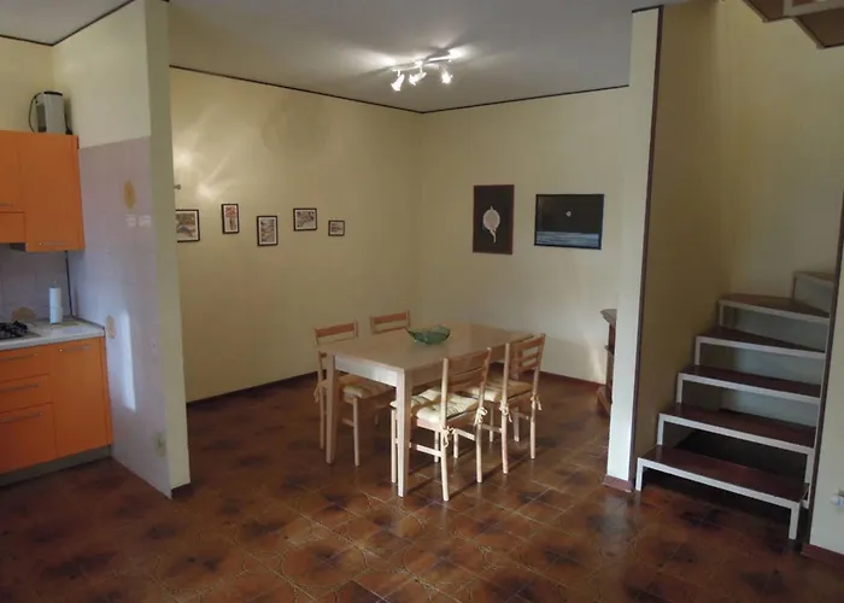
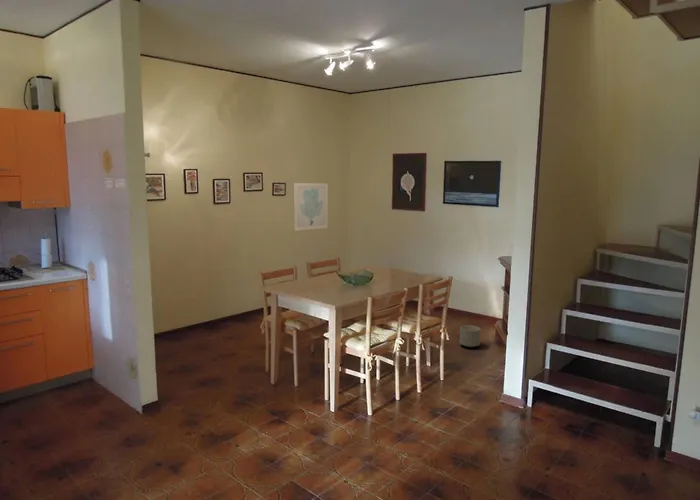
+ wall art [293,182,329,232]
+ planter [459,324,481,349]
